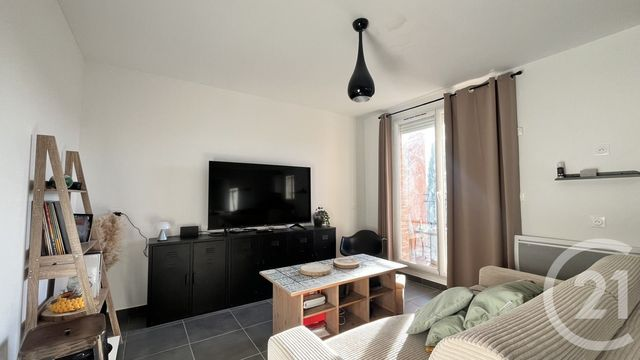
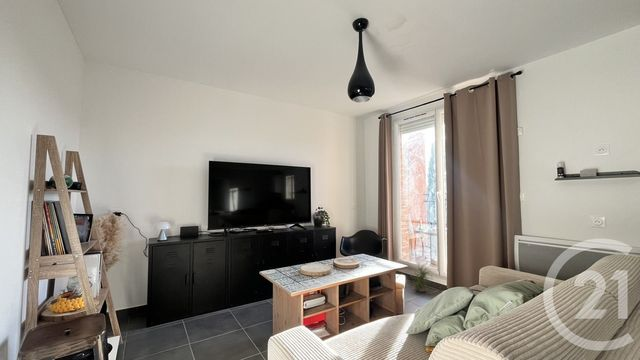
+ potted plant [409,260,433,293]
